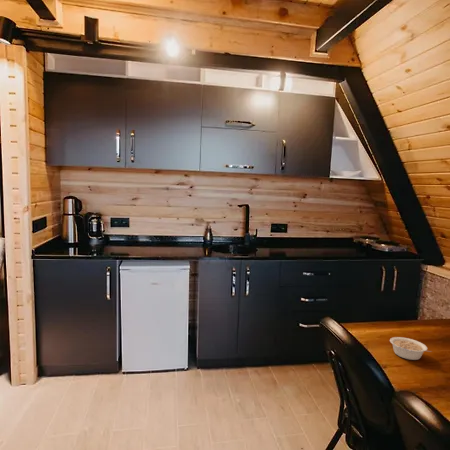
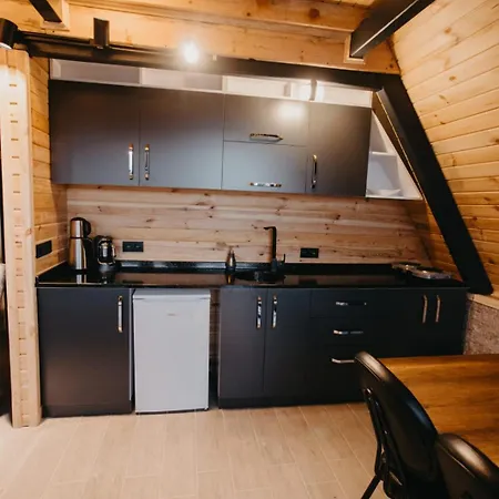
- legume [389,336,433,361]
